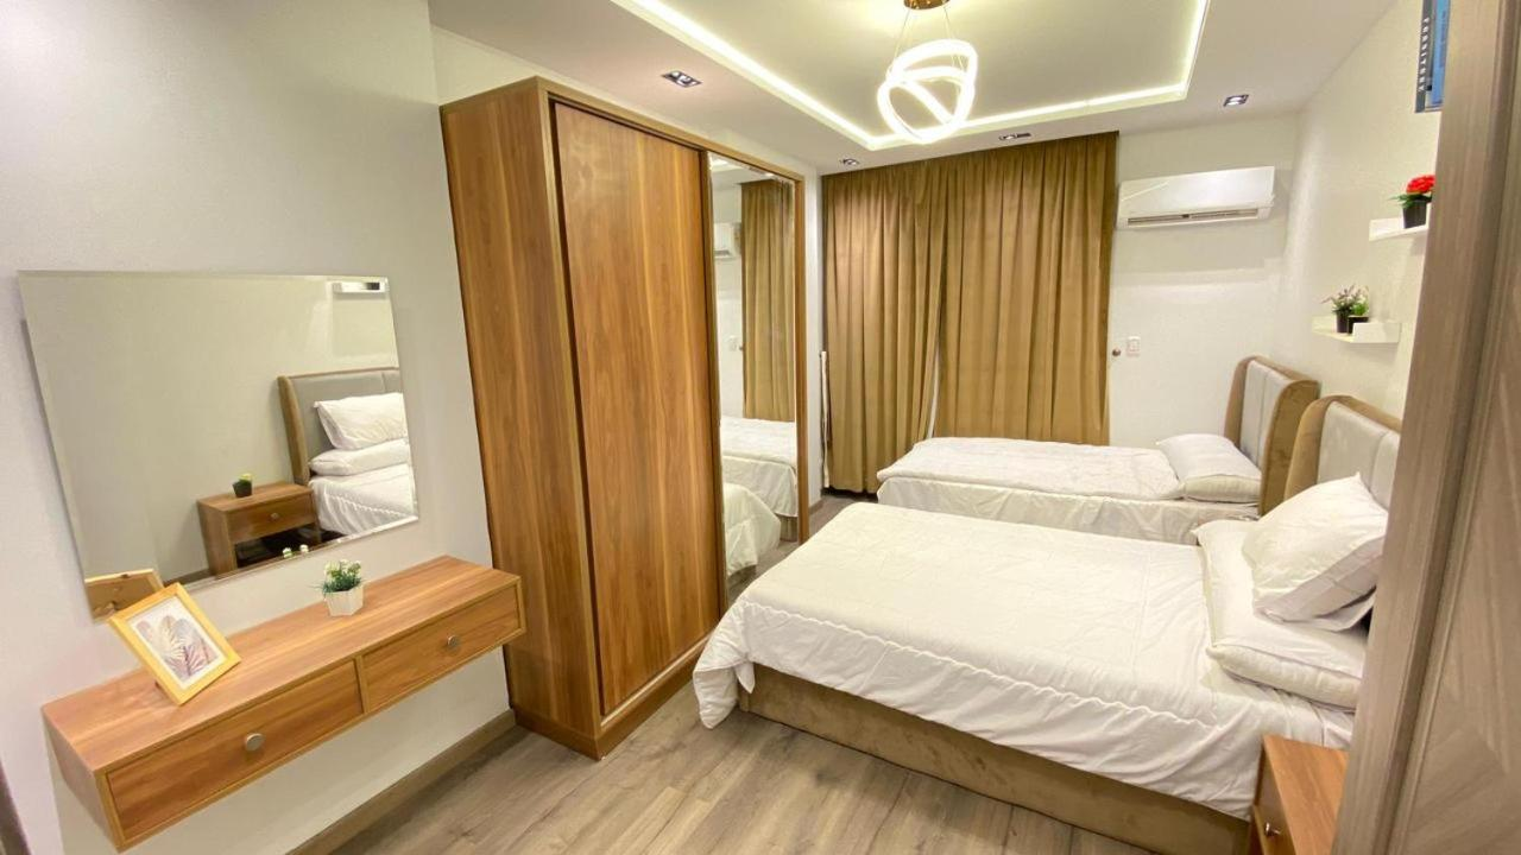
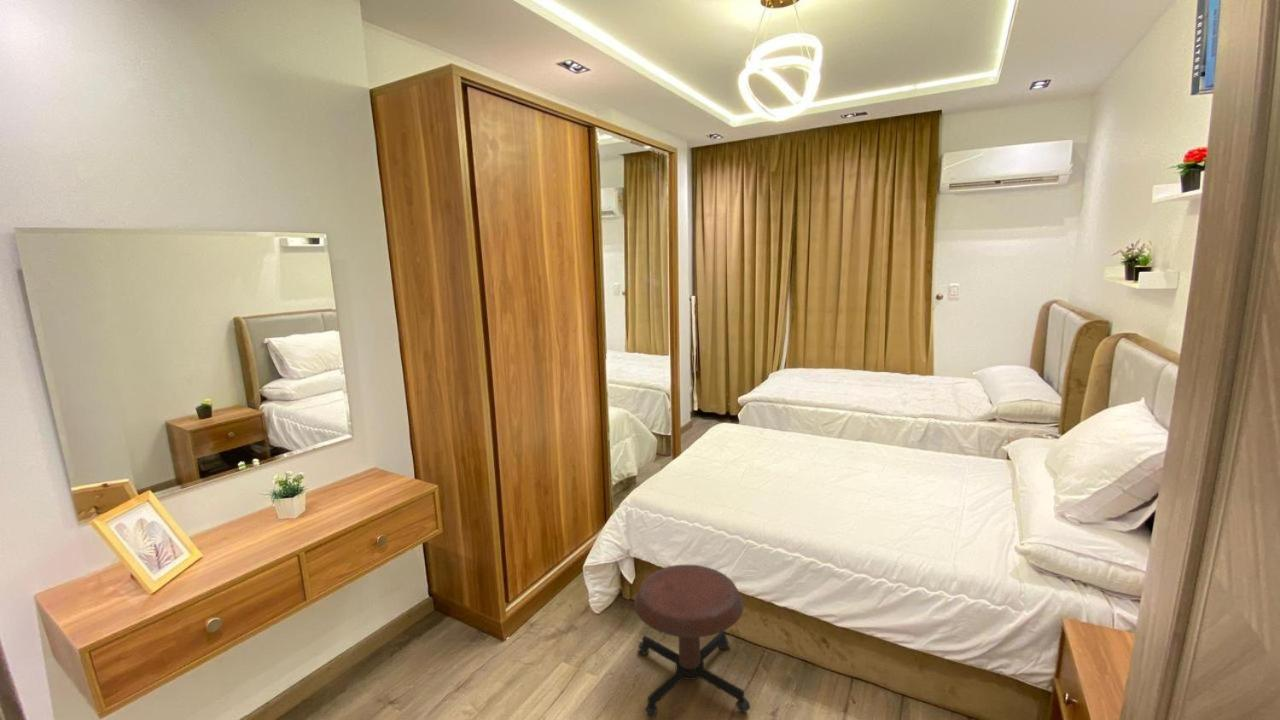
+ stool [633,564,751,720]
